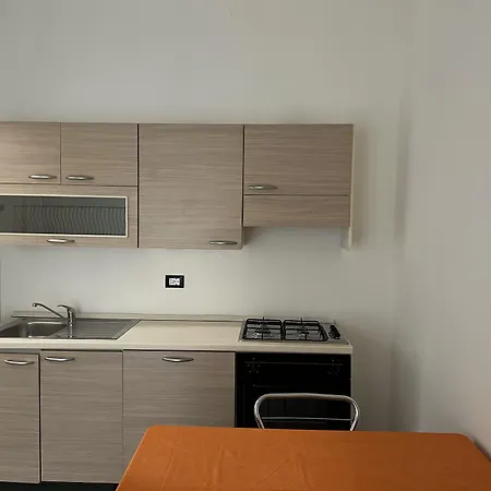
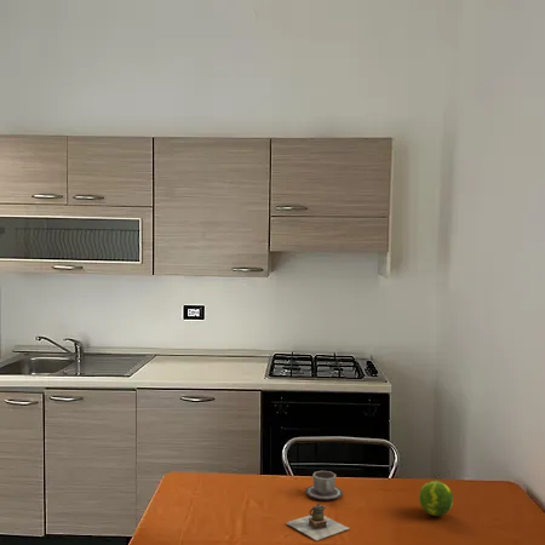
+ teapot [286,503,350,541]
+ fruit [418,480,454,517]
+ cup [304,470,344,501]
